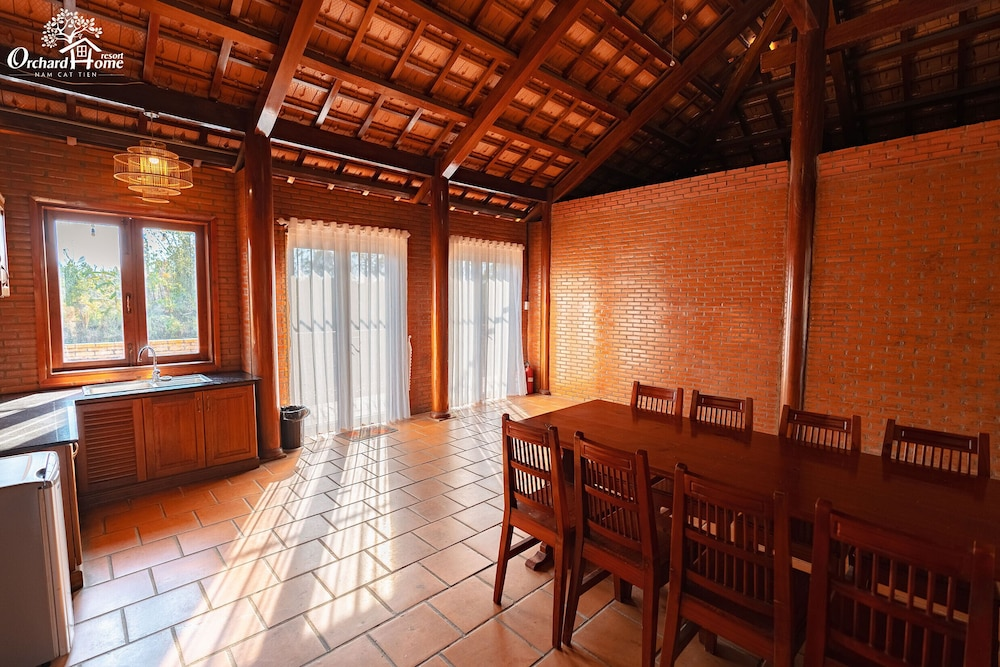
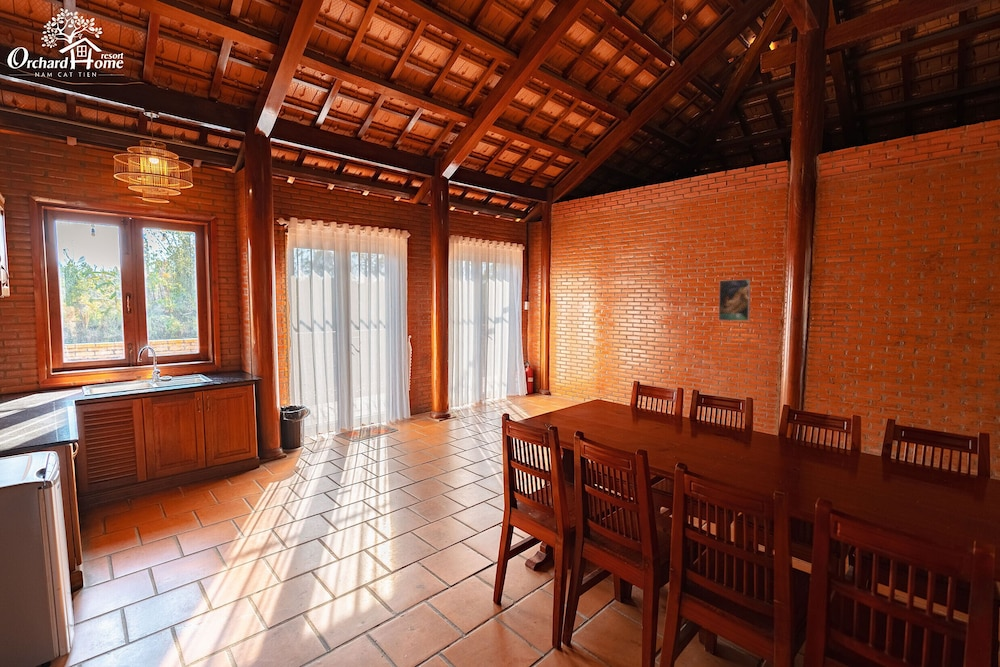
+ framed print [718,278,751,322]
